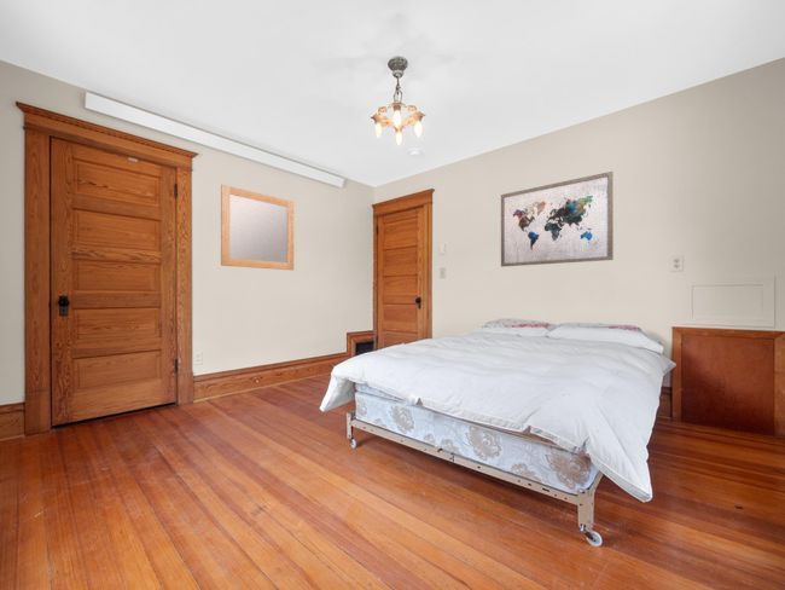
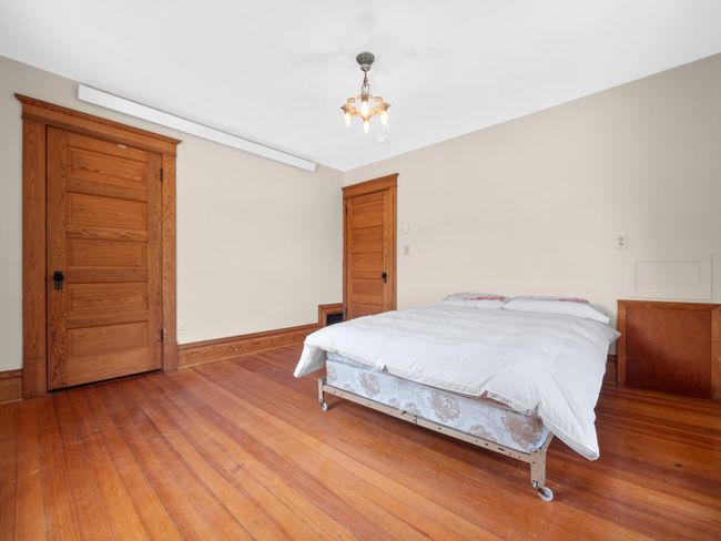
- wall art [500,170,615,268]
- home mirror [220,184,295,272]
